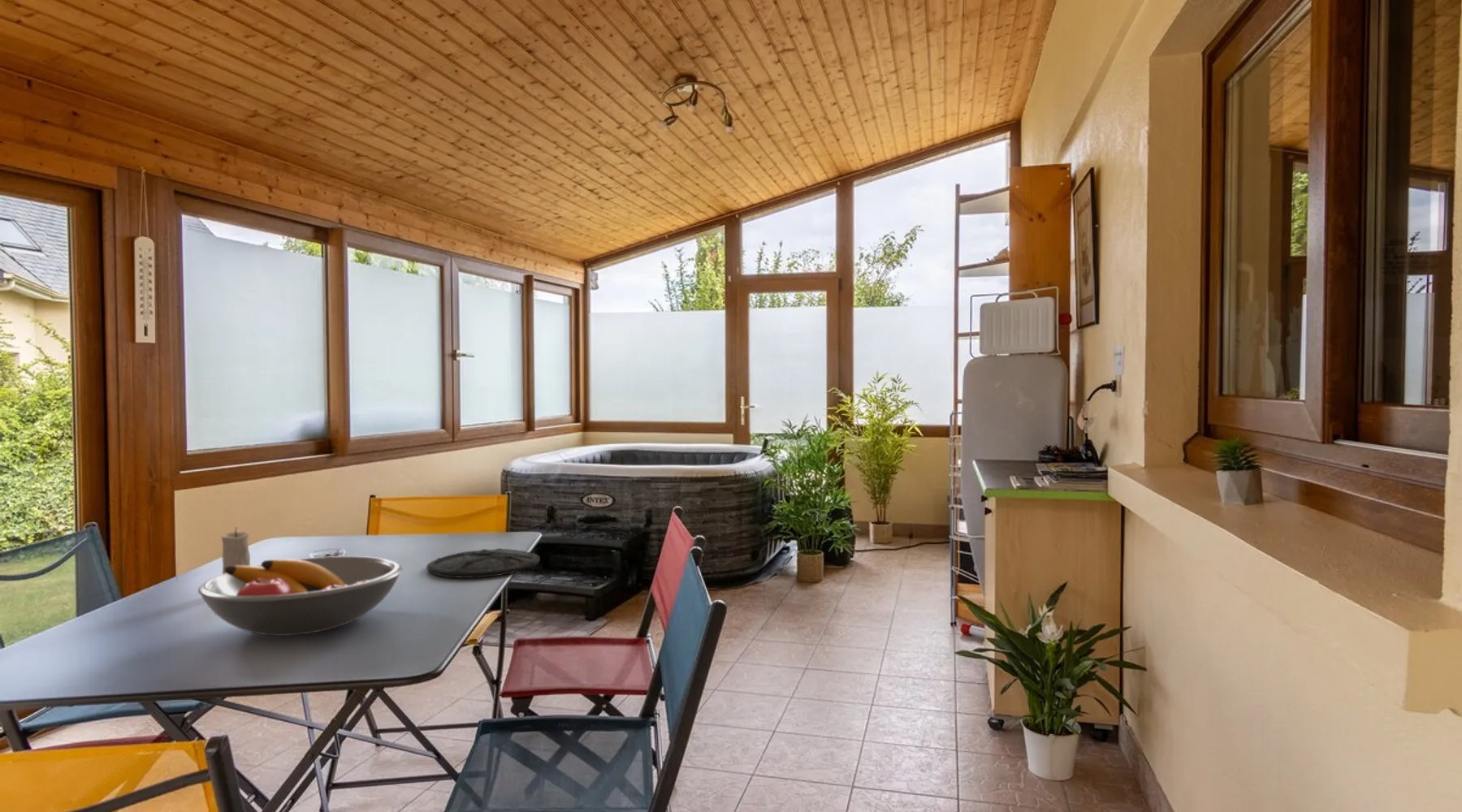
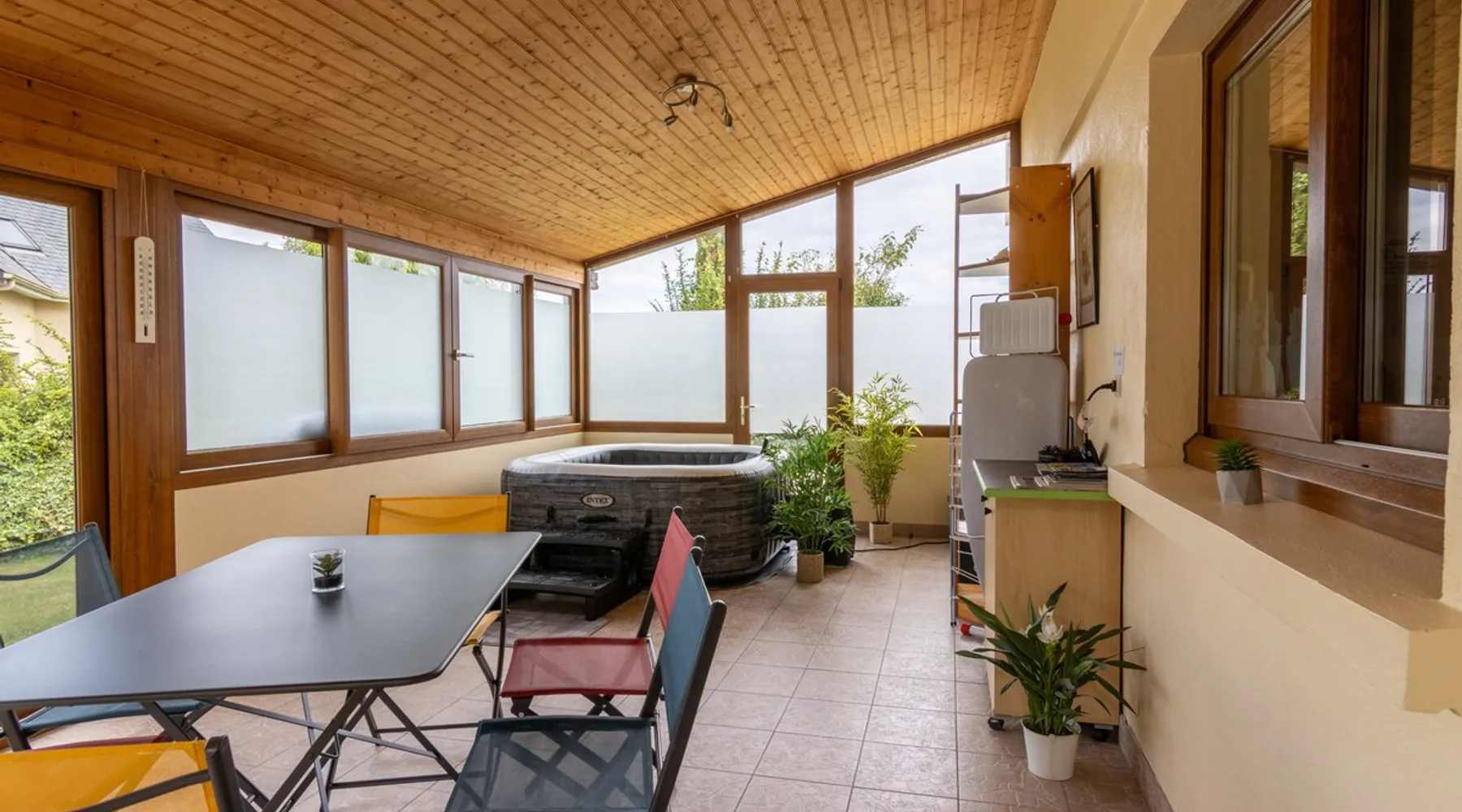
- plate [426,547,541,579]
- fruit bowl [197,555,403,637]
- candle [220,526,251,575]
